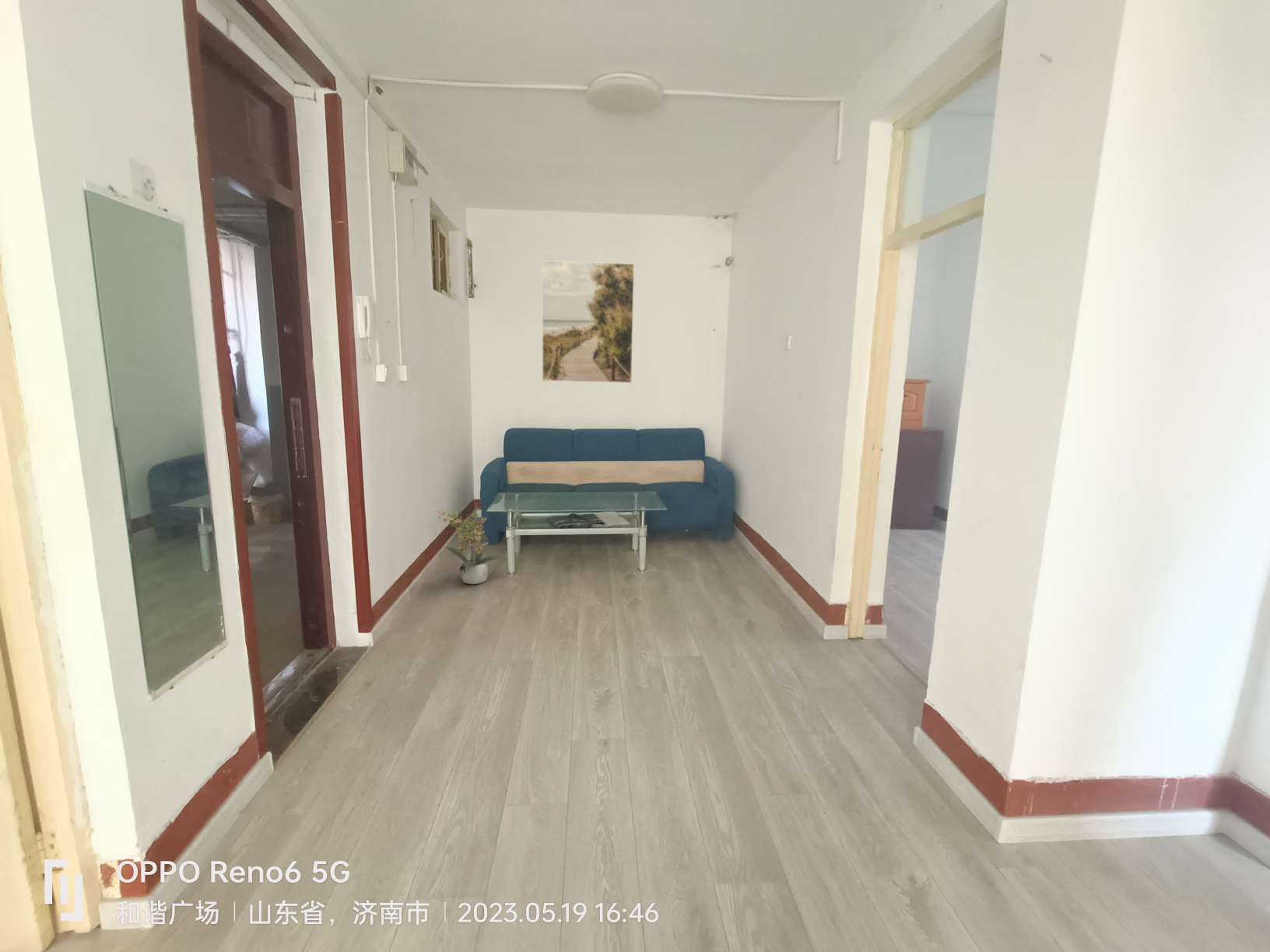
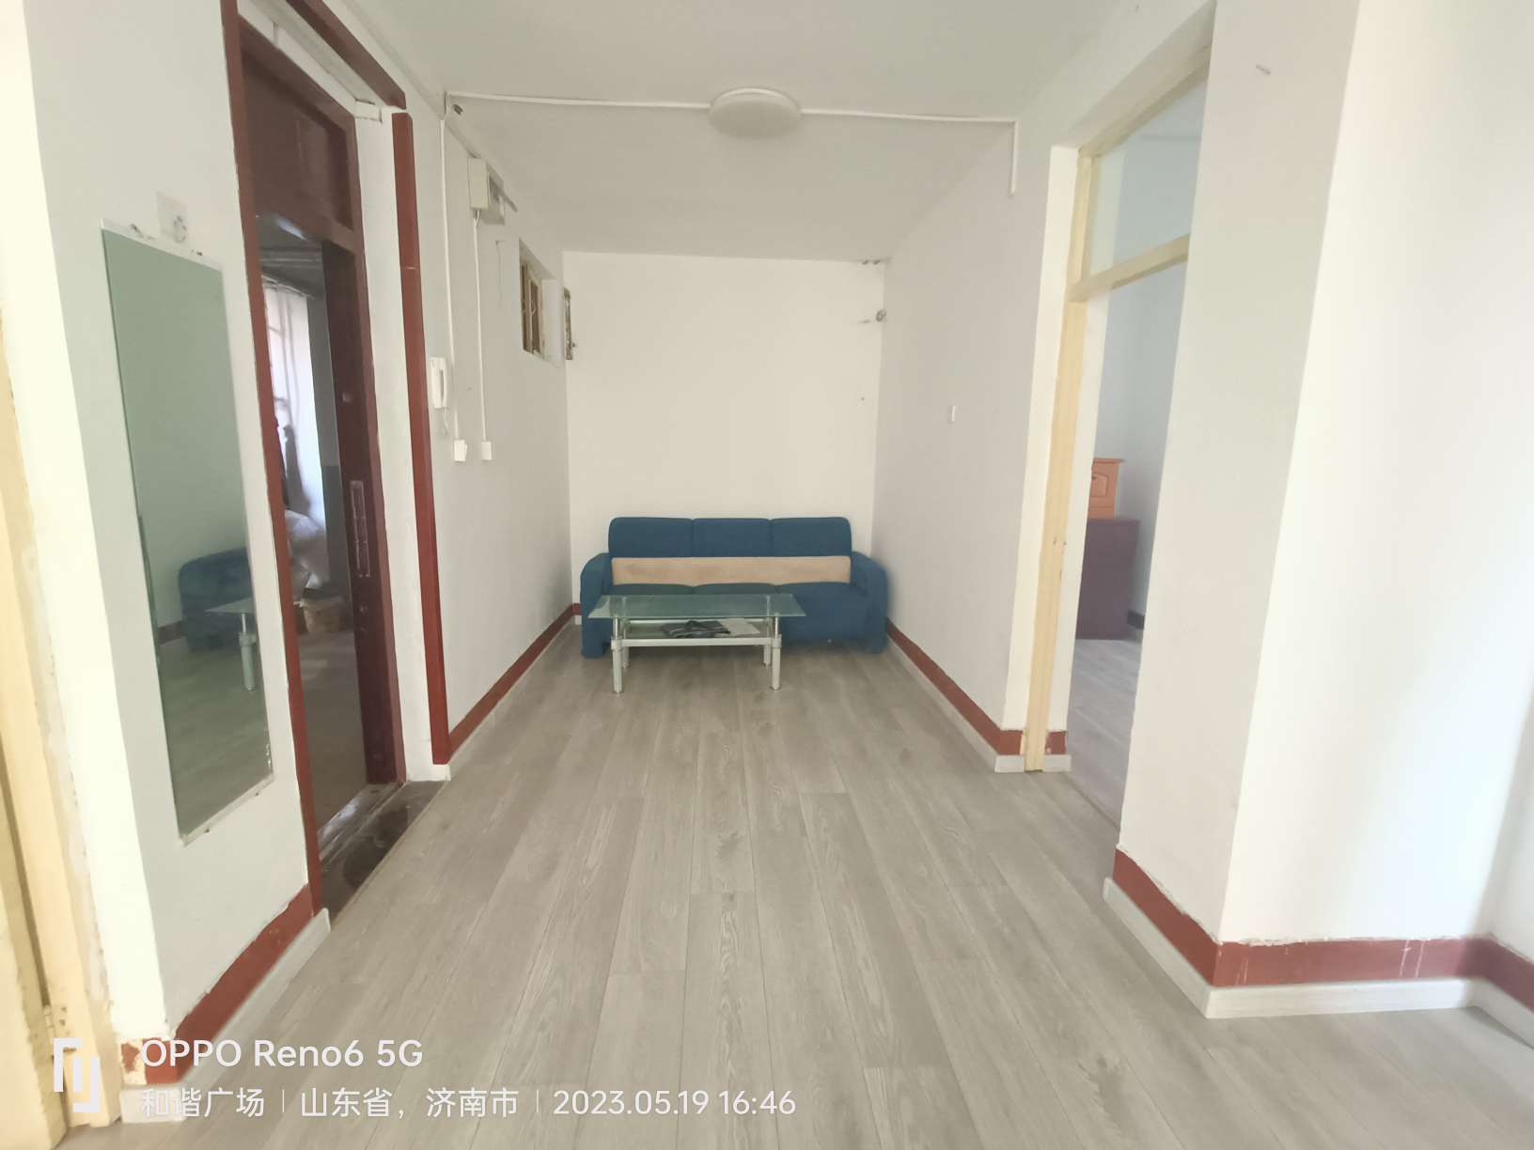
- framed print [541,260,635,383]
- potted plant [437,503,507,585]
